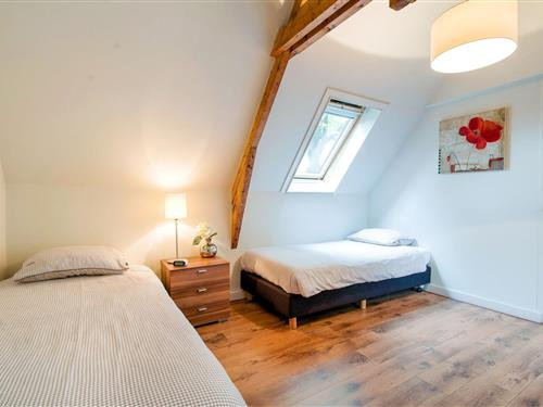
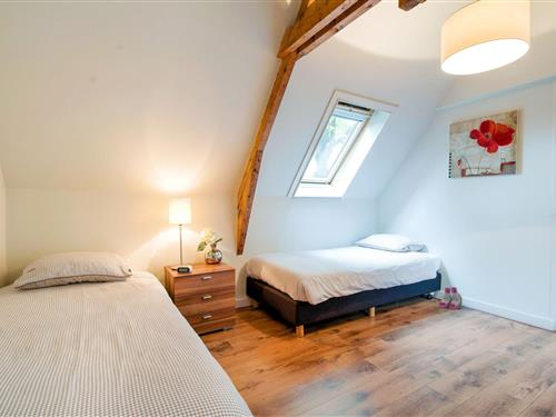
+ boots [438,286,463,310]
